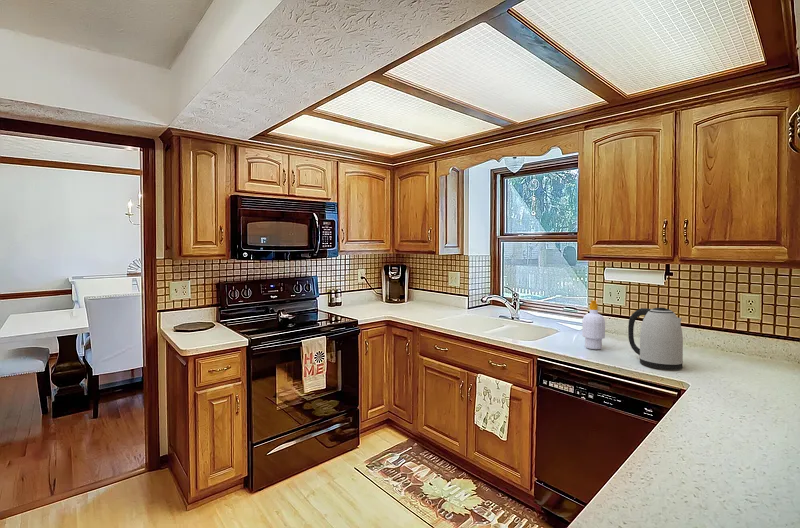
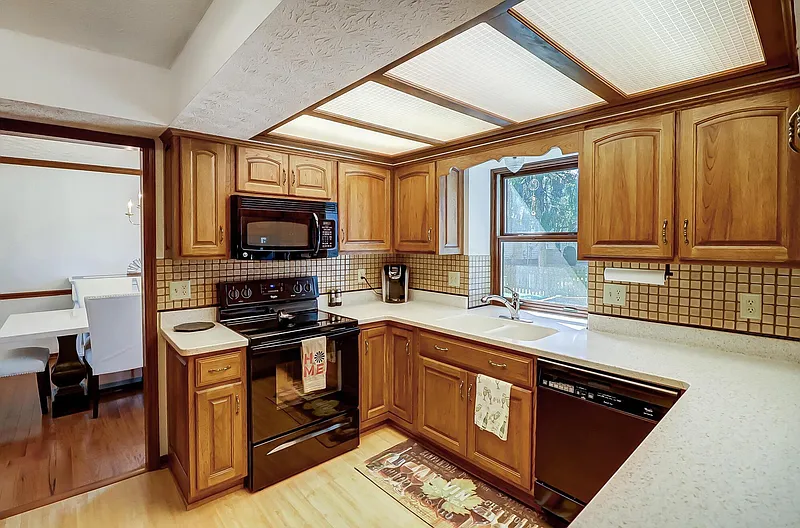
- soap bottle [581,299,606,350]
- kettle [627,307,684,371]
